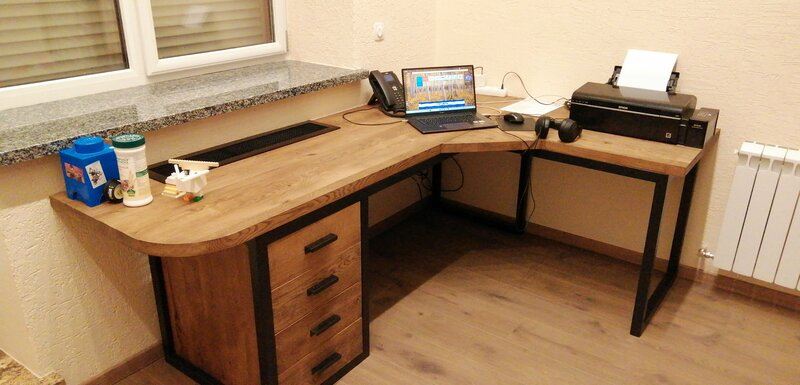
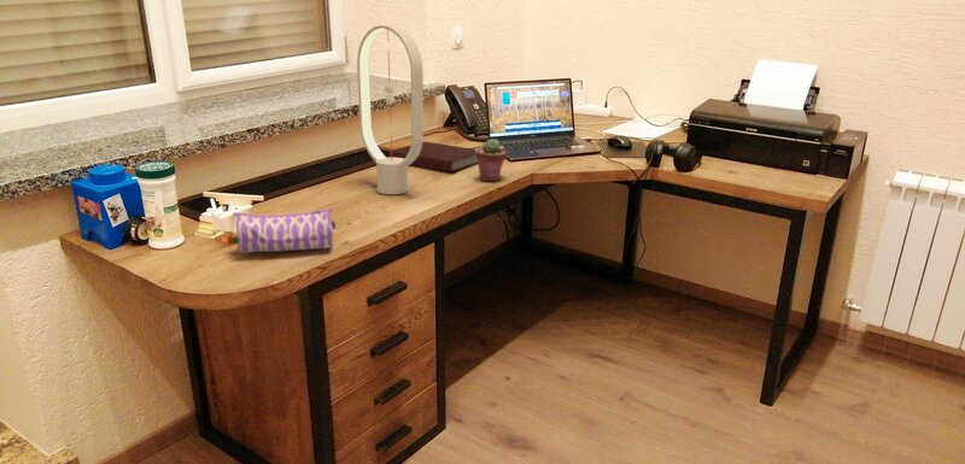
+ potted succulent [475,137,508,182]
+ desk lamp [356,24,425,195]
+ pencil case [232,206,337,254]
+ notebook [387,141,478,172]
